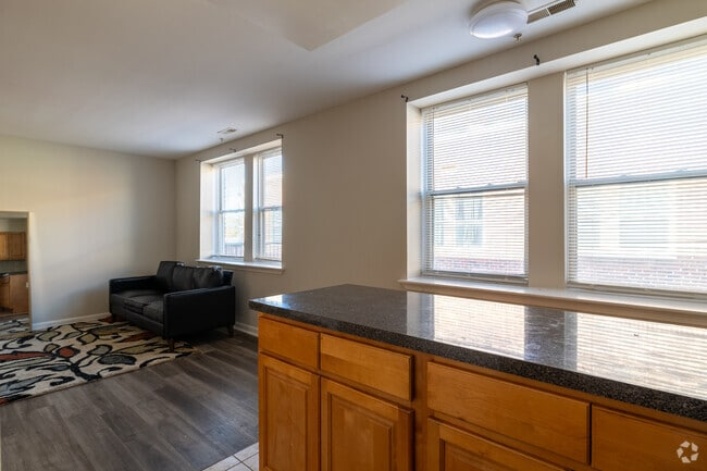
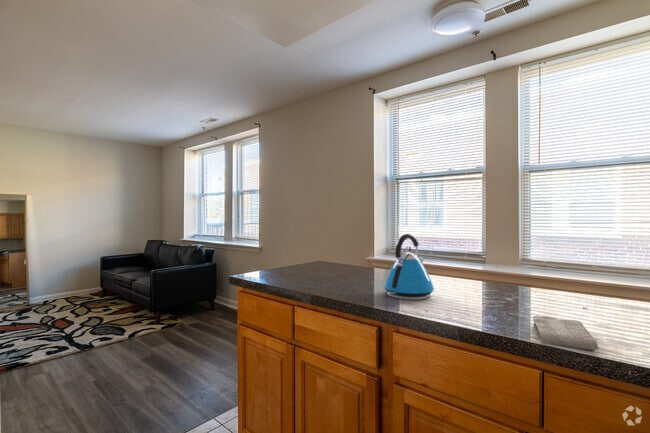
+ kettle [383,232,435,301]
+ washcloth [532,315,600,351]
